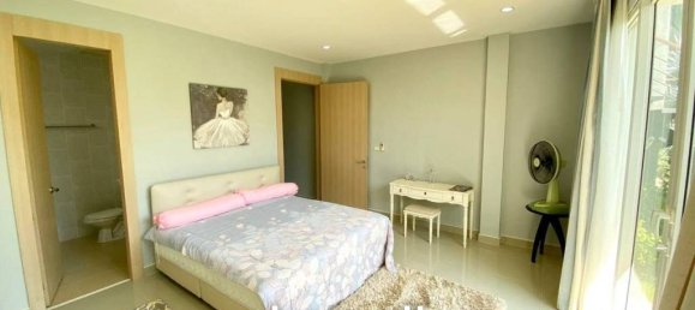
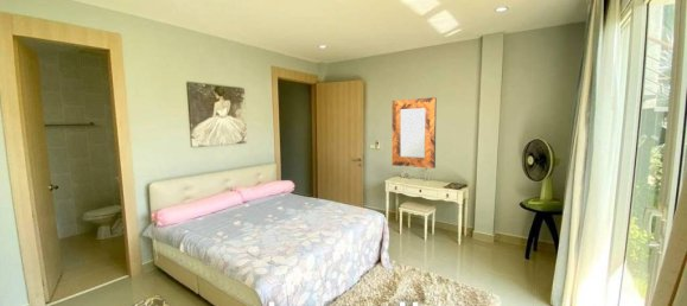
+ home mirror [390,96,438,170]
